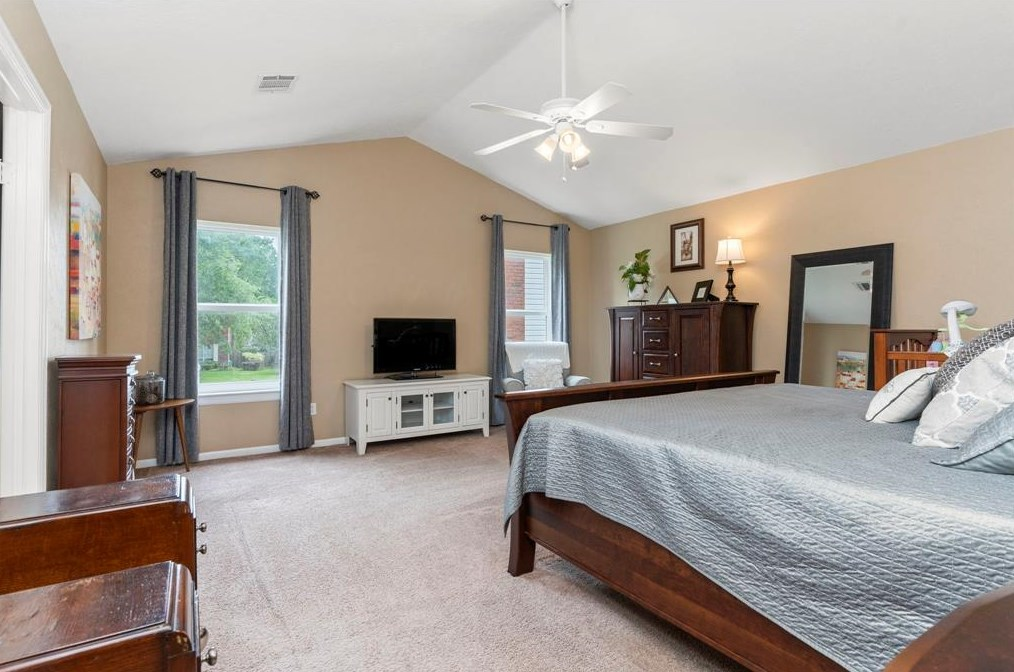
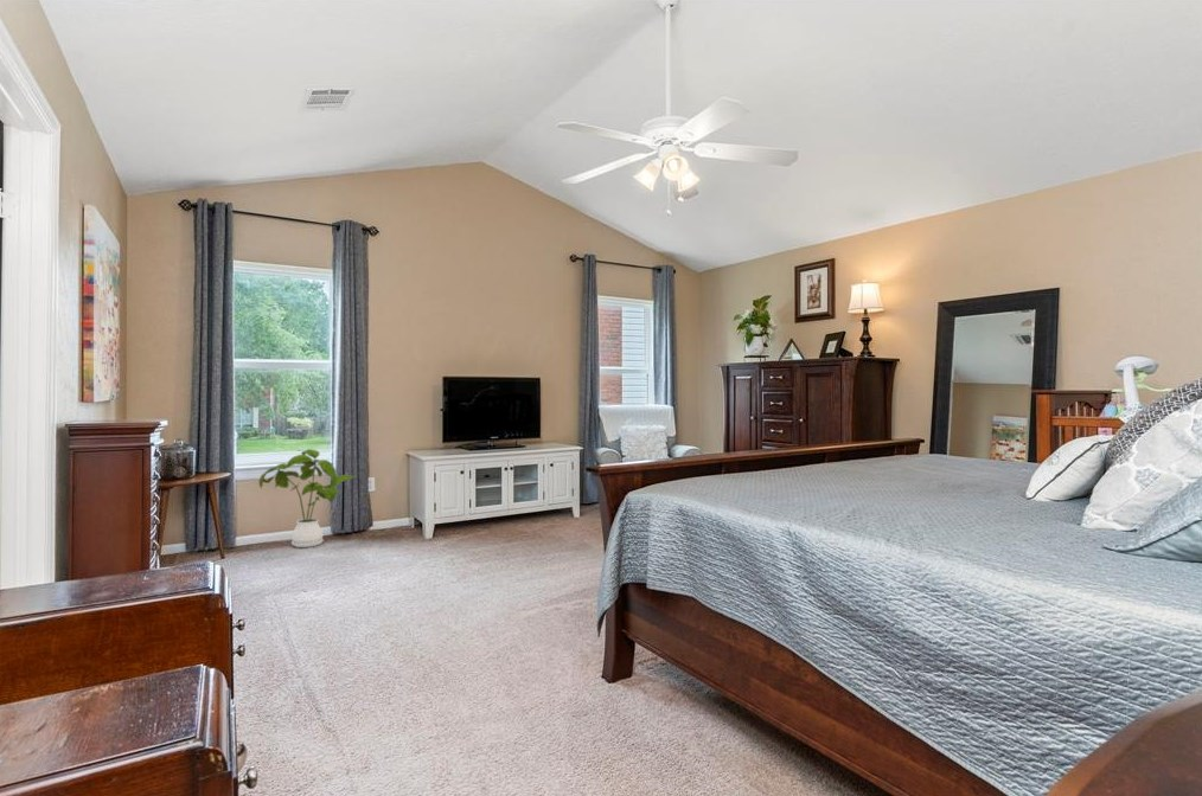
+ house plant [258,448,359,548]
